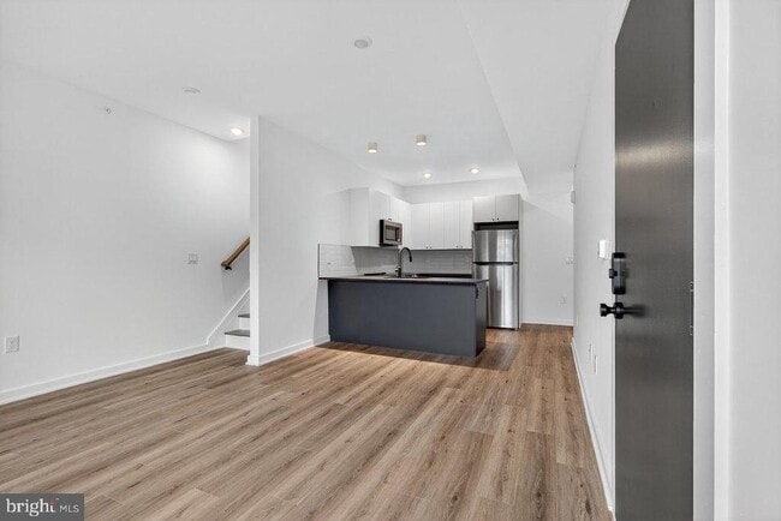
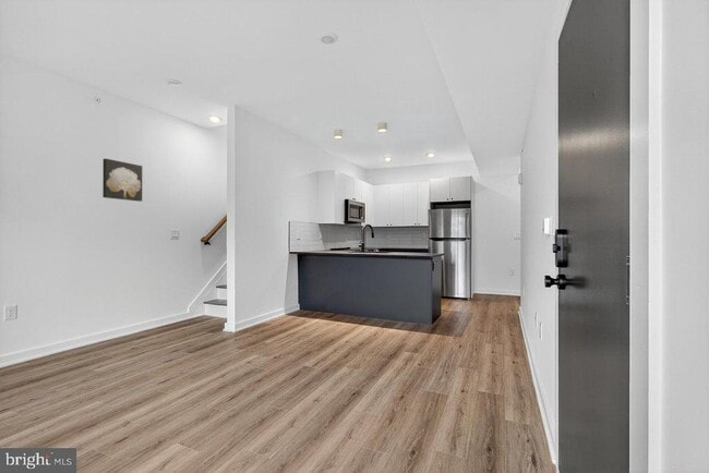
+ wall art [101,158,143,203]
